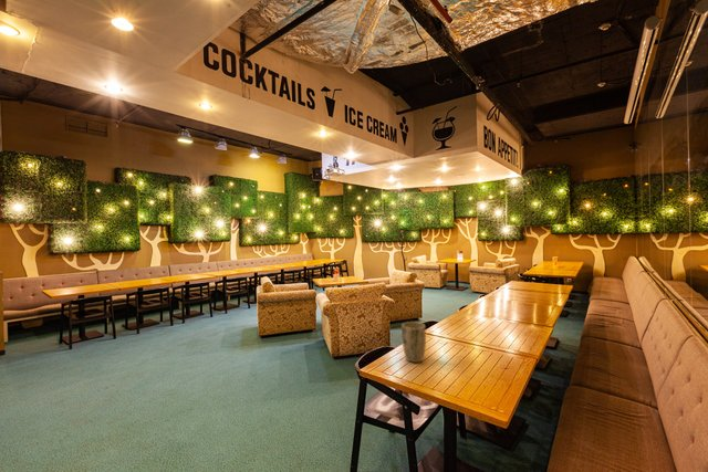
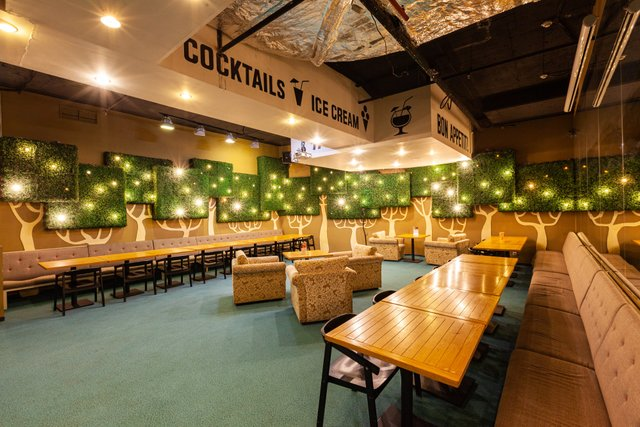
- plant pot [400,321,427,364]
